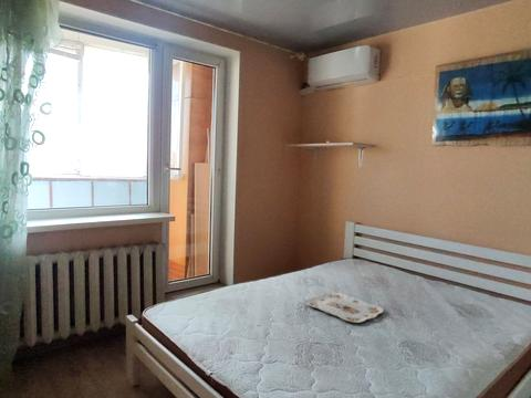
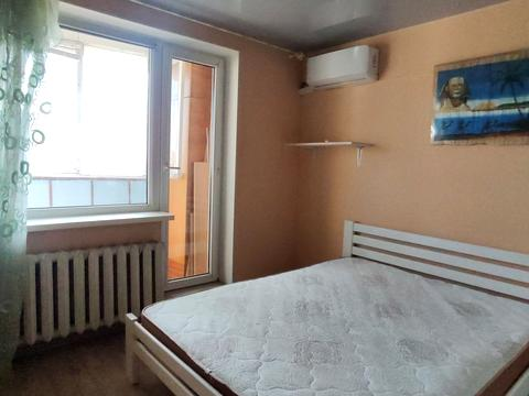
- serving tray [304,292,385,324]
